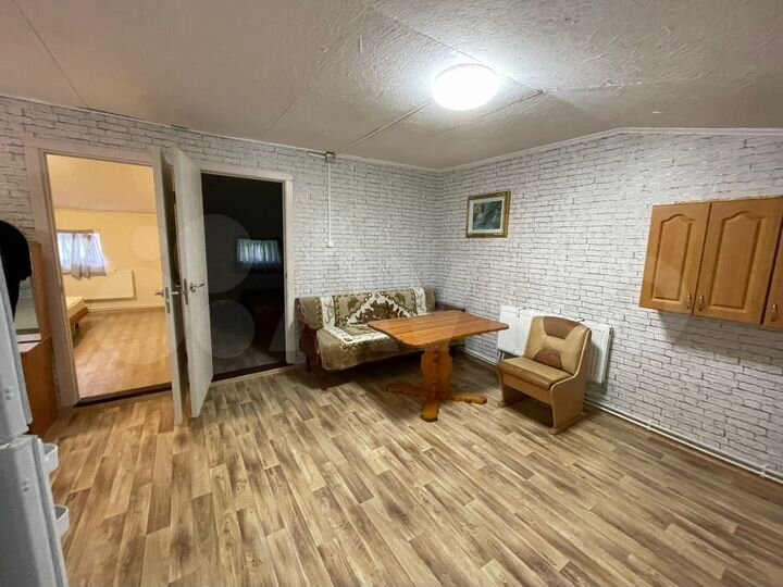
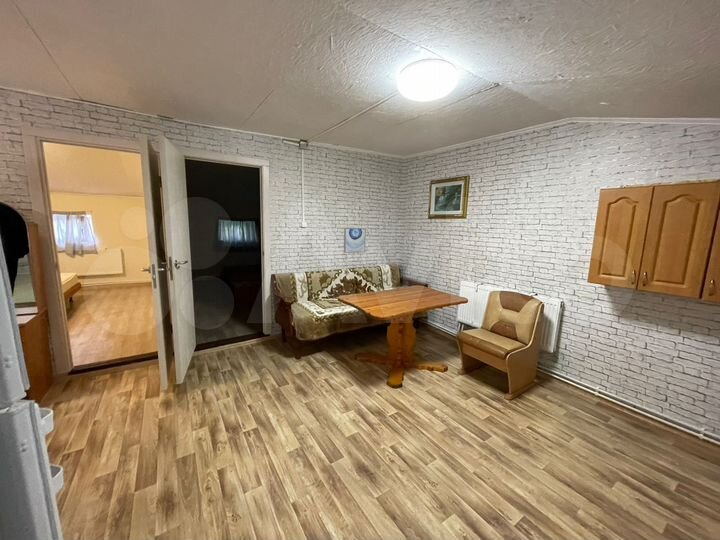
+ wall art [343,227,367,254]
